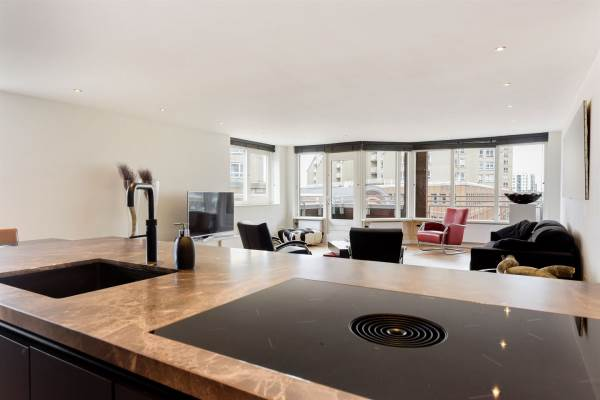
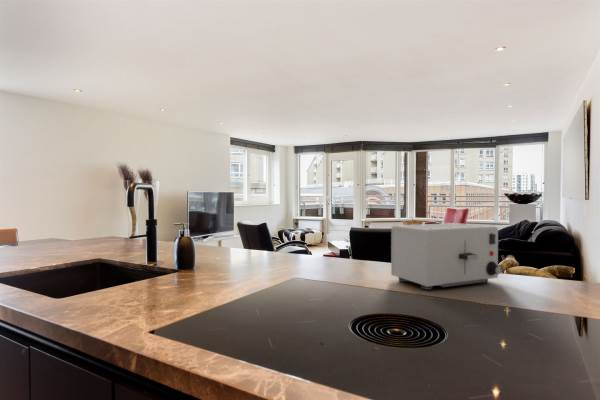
+ toaster [390,222,503,291]
